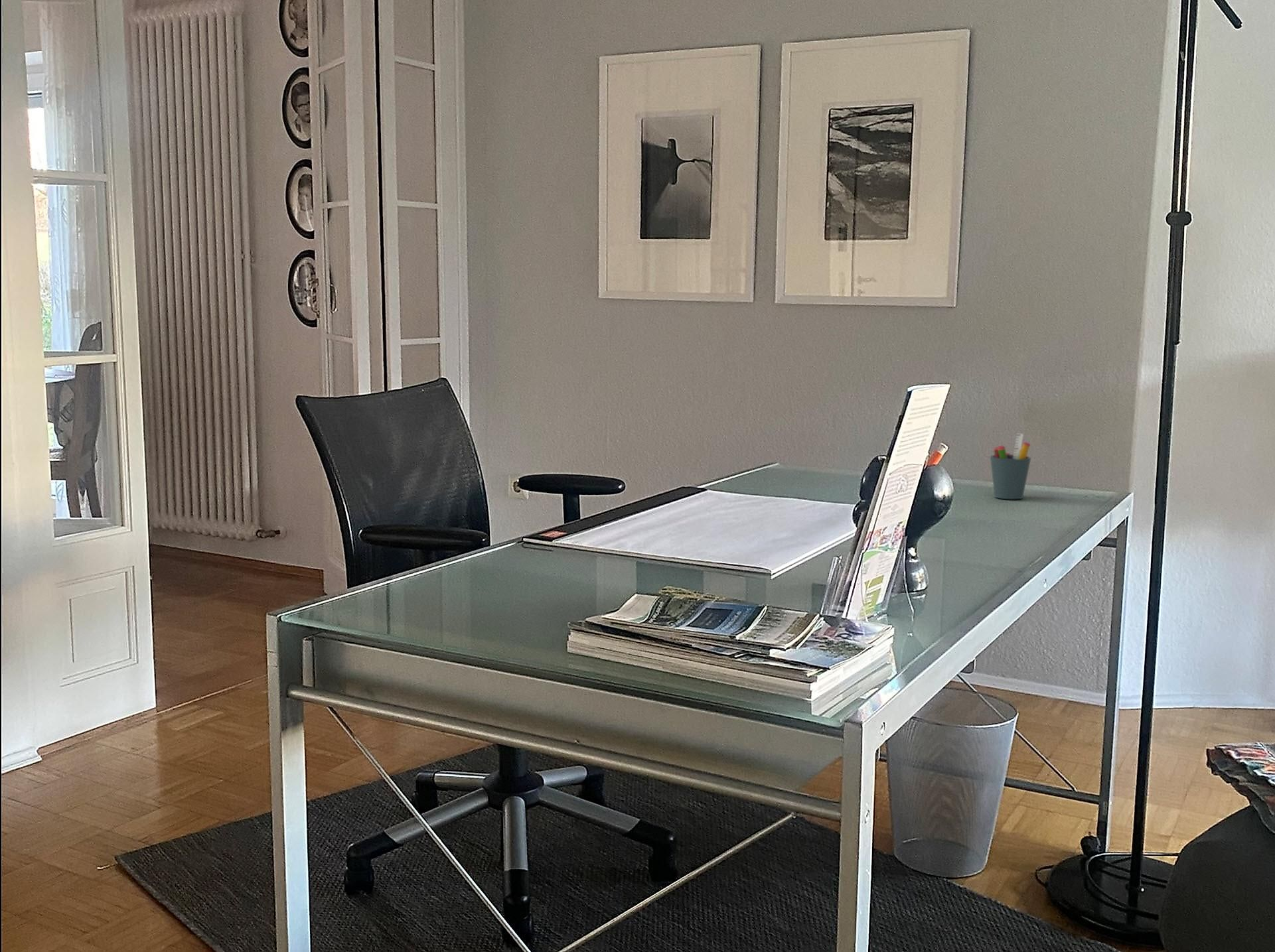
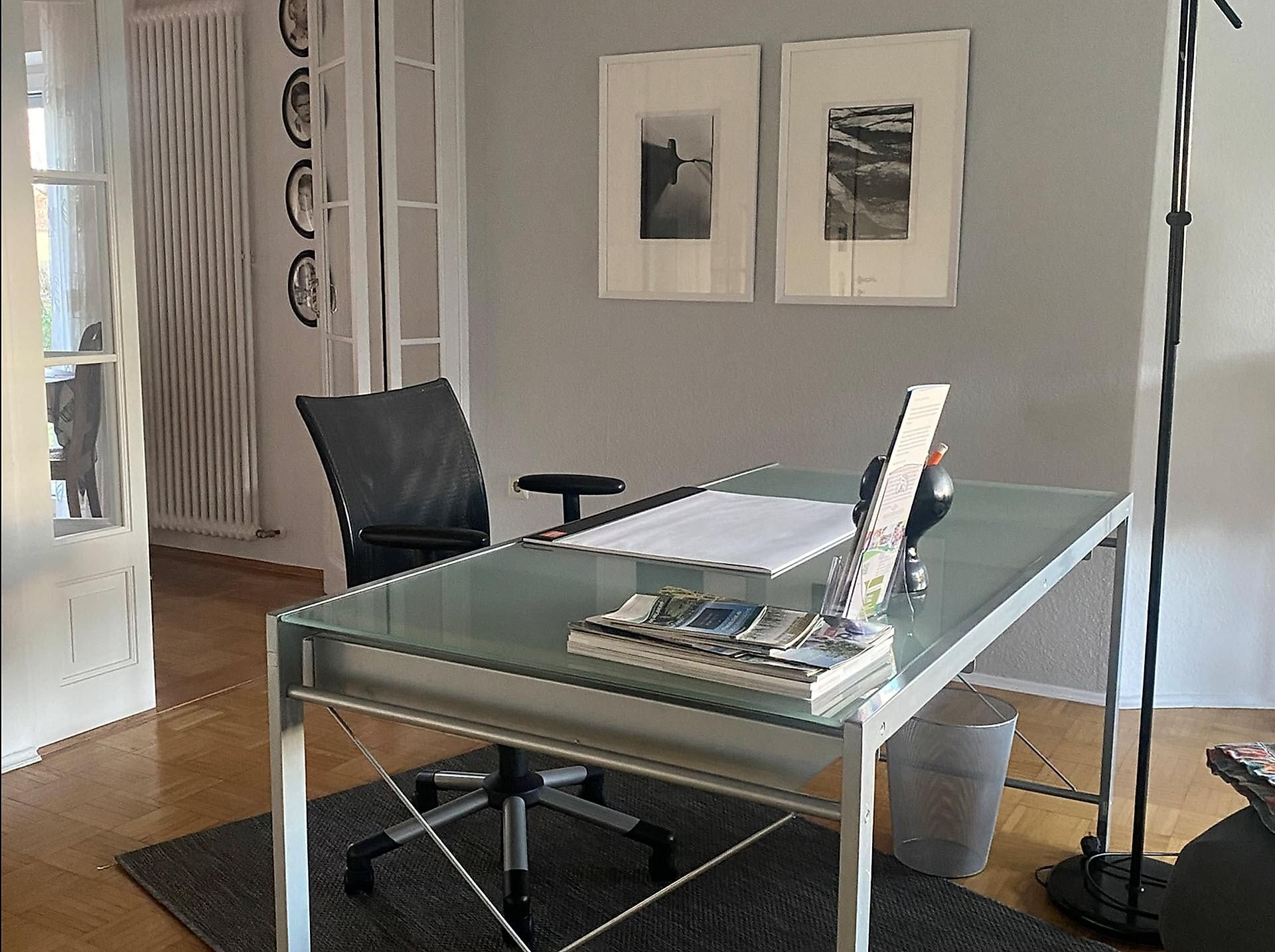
- pen holder [990,433,1031,500]
